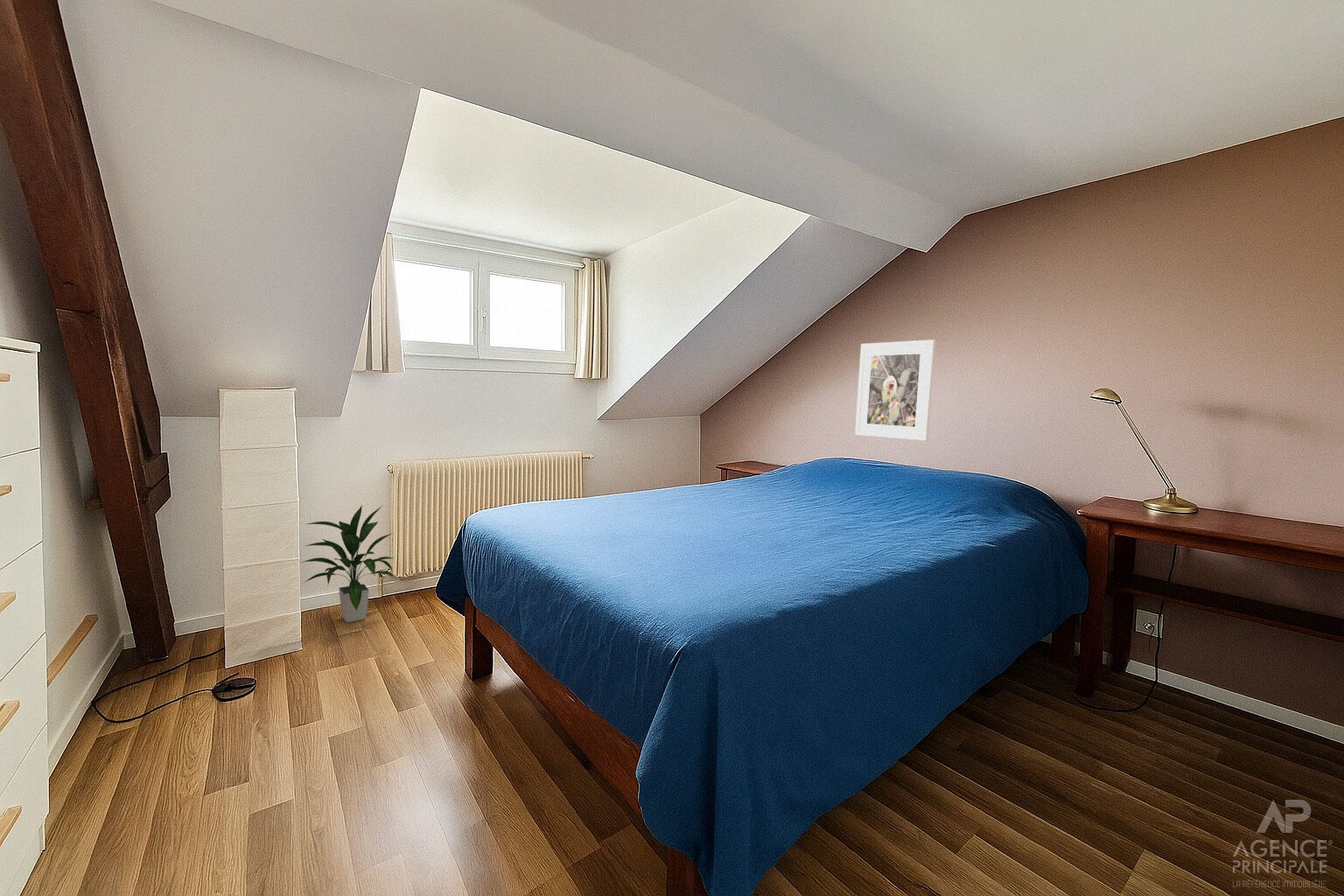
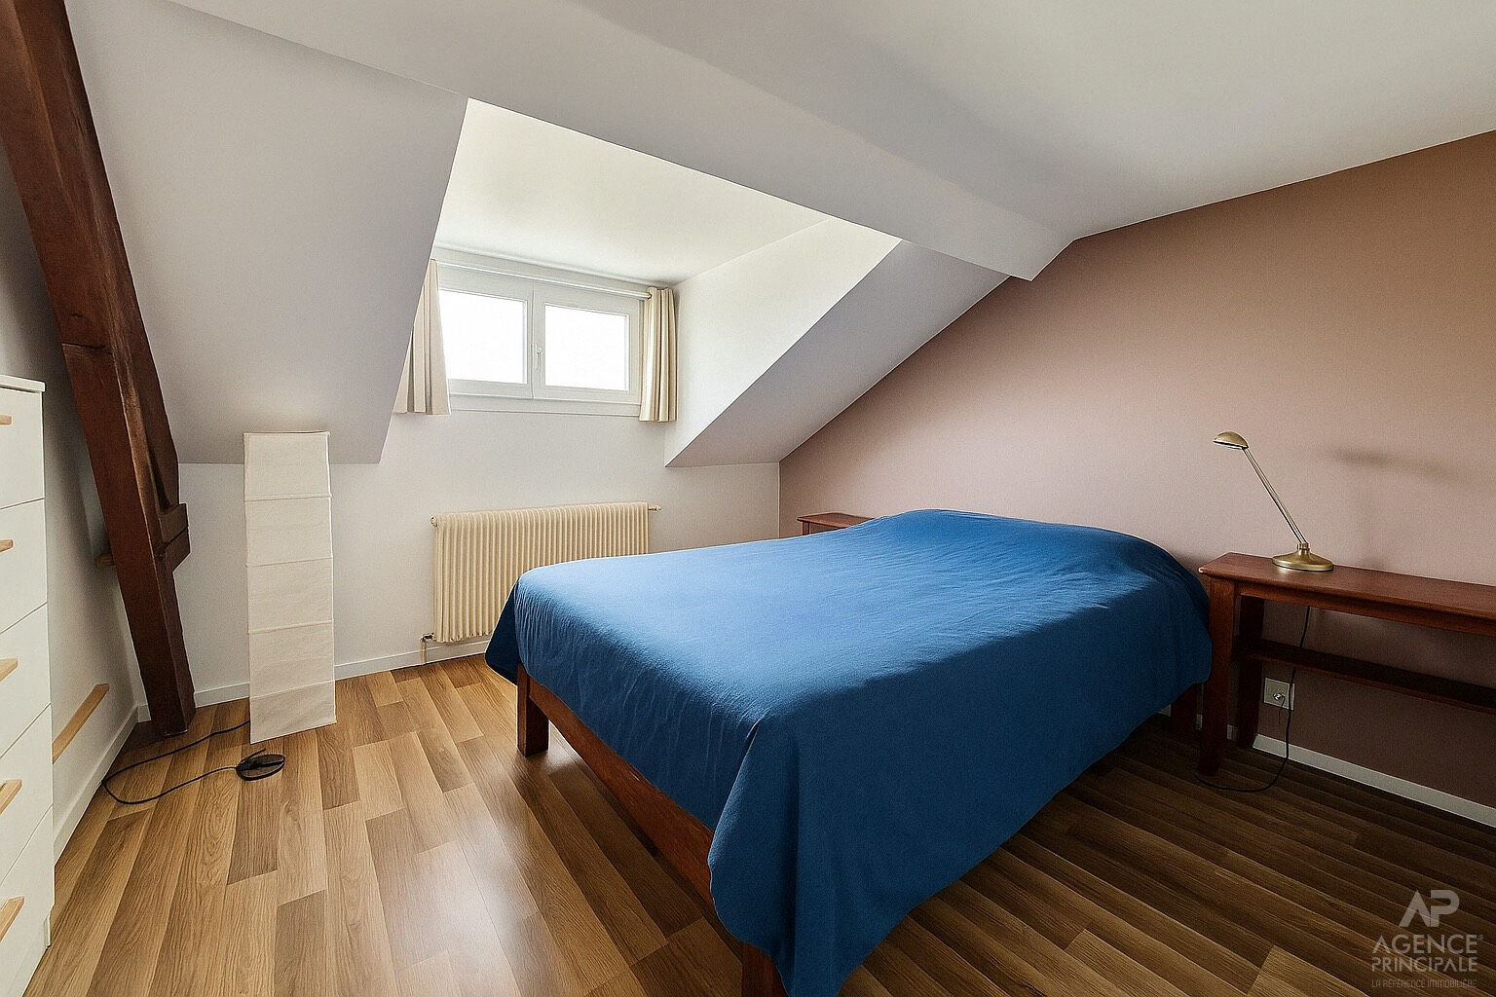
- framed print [854,339,936,442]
- indoor plant [300,504,397,623]
